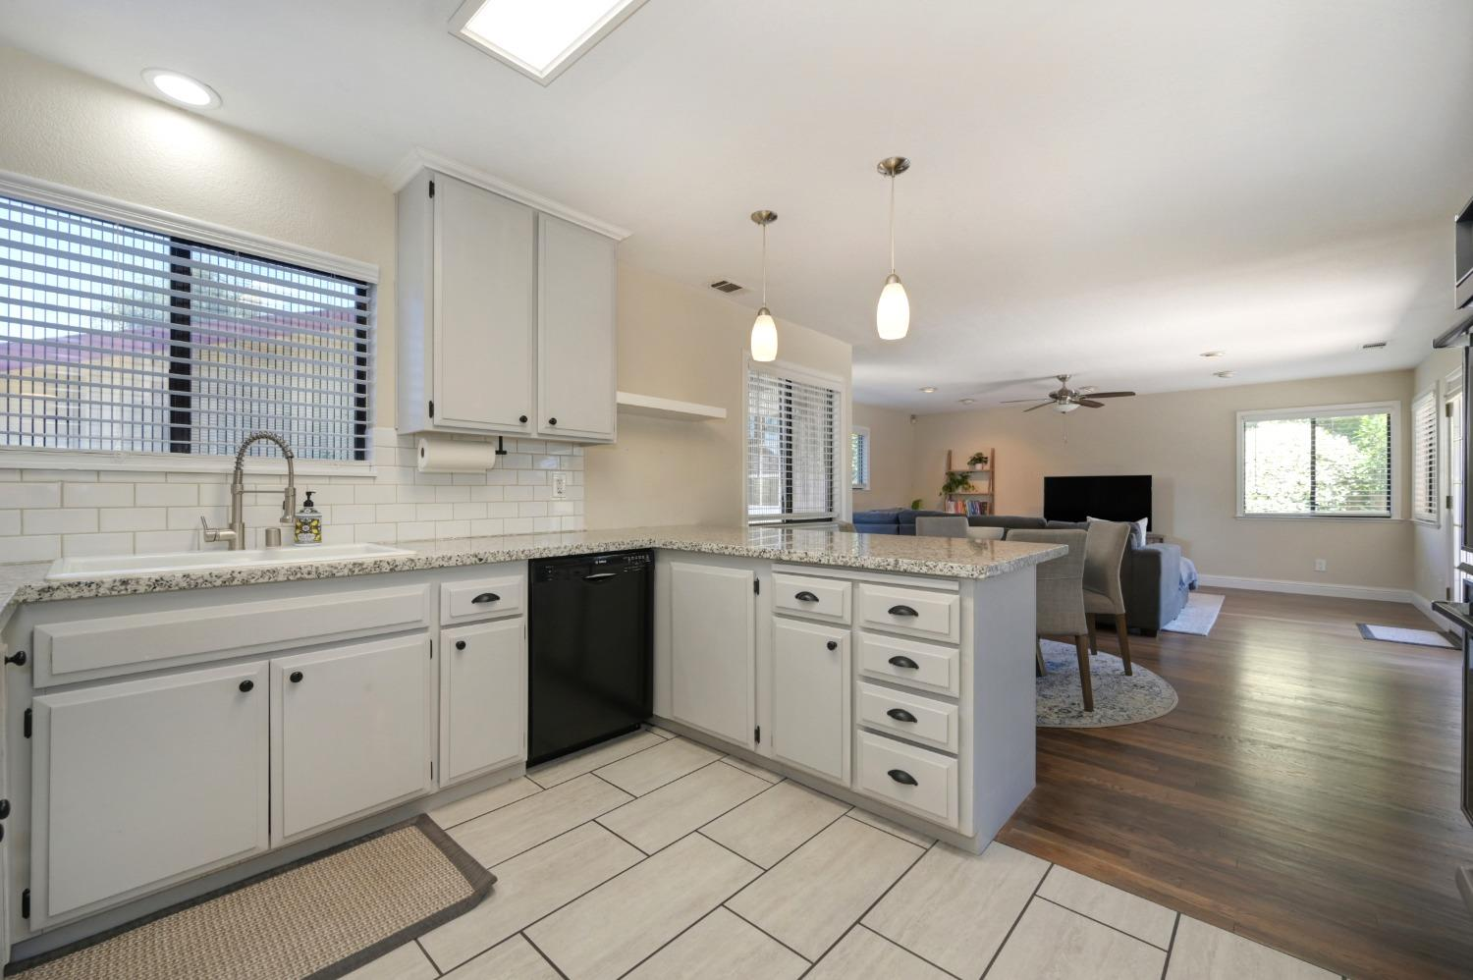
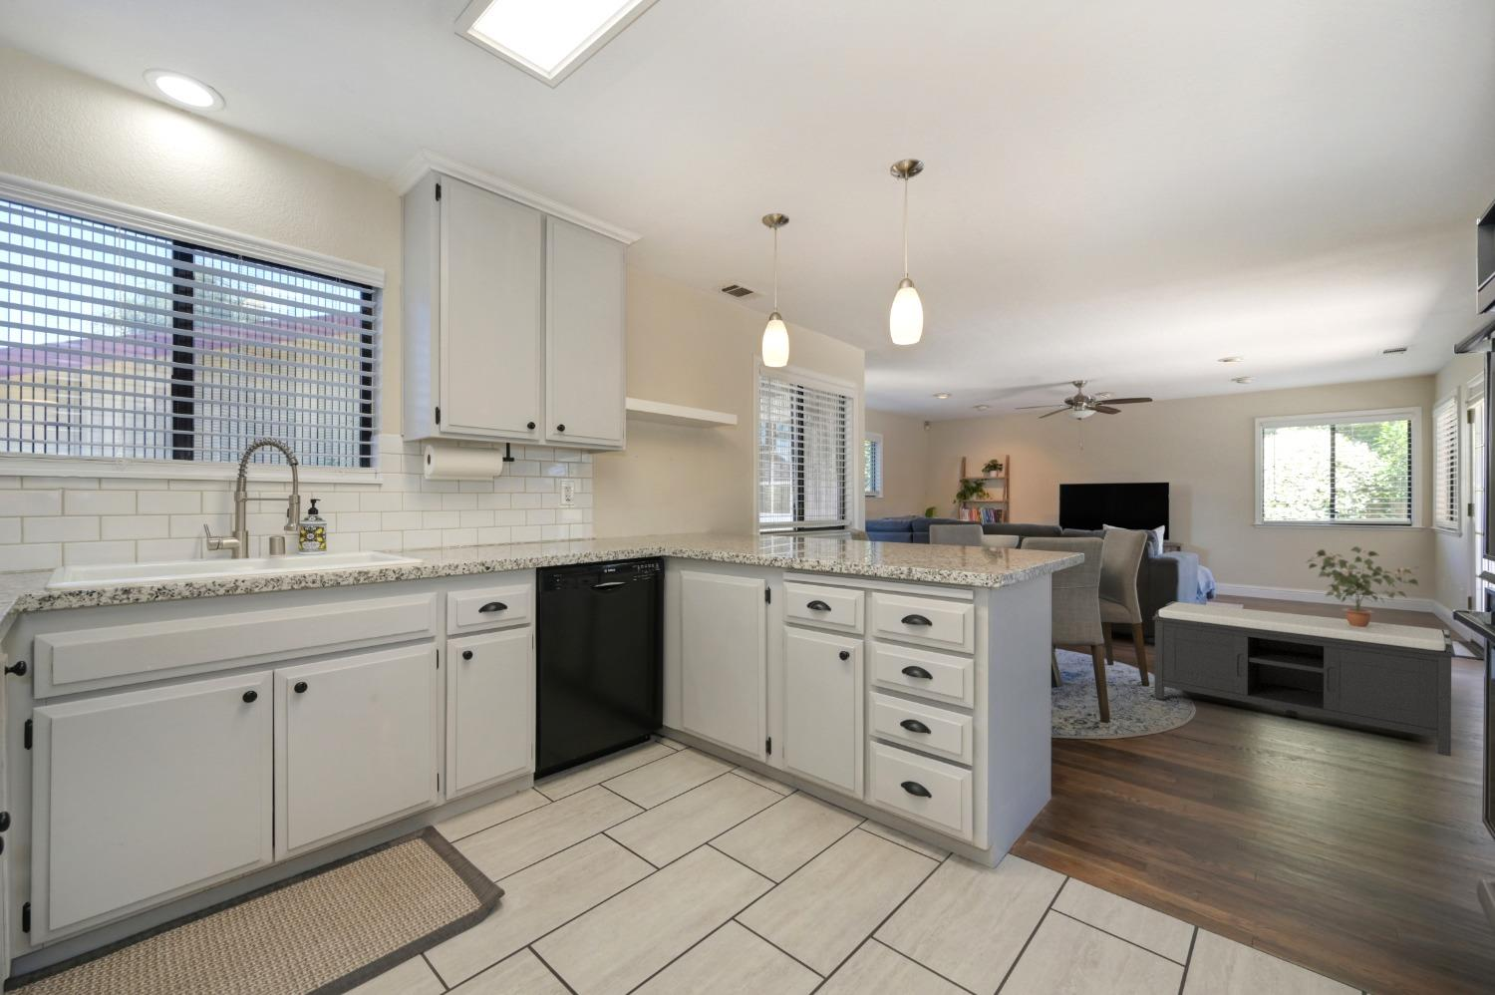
+ potted plant [1304,545,1420,627]
+ bench [1151,600,1456,757]
